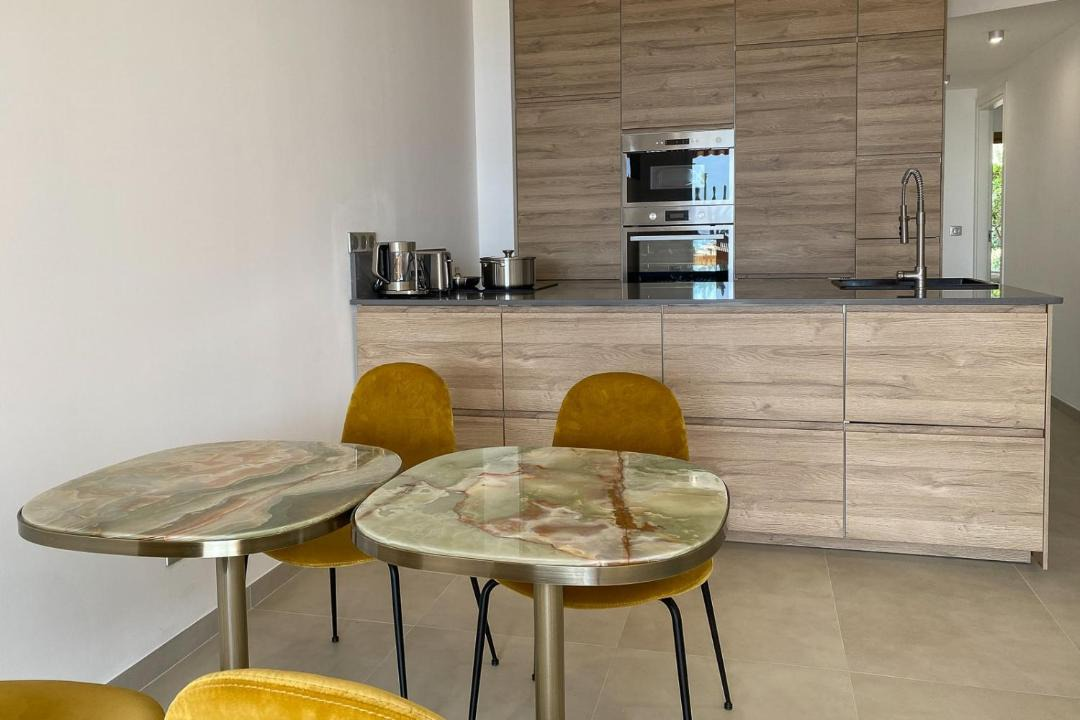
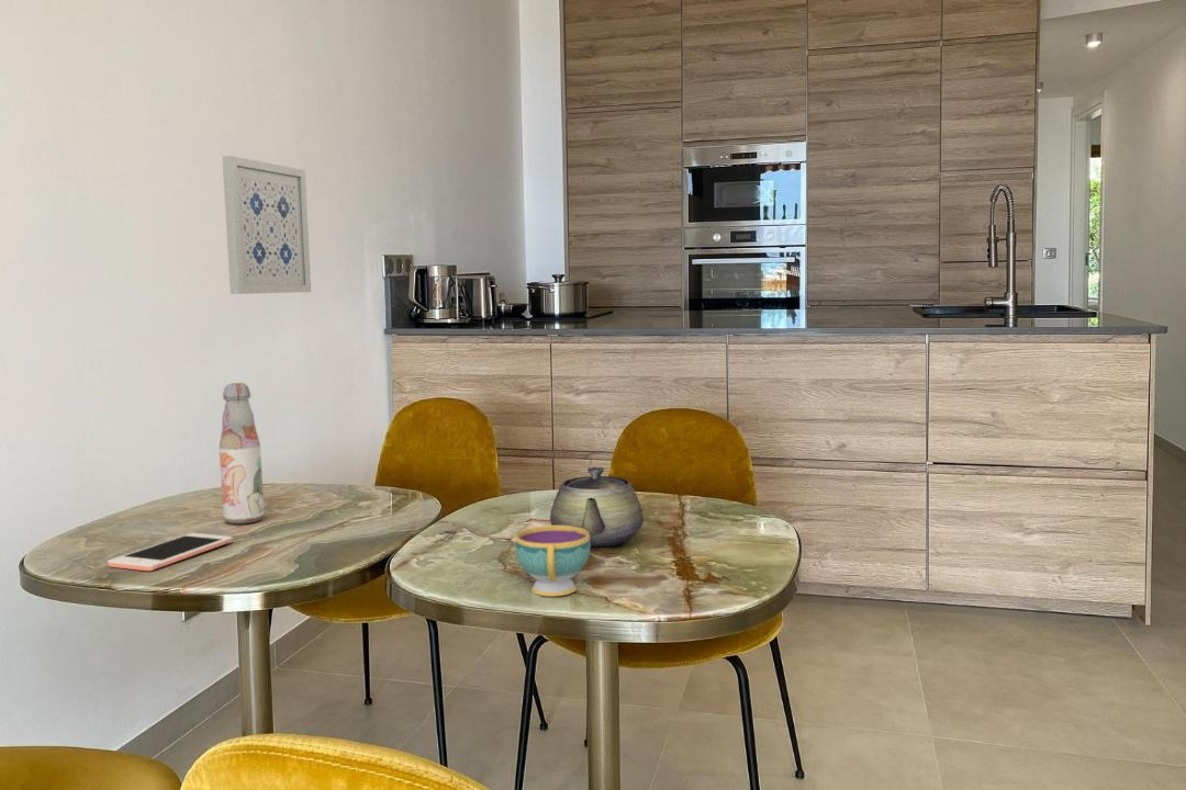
+ cell phone [107,532,234,572]
+ teacup [514,524,591,597]
+ bottle [219,382,265,524]
+ teapot [549,466,645,548]
+ wall art [221,155,312,295]
